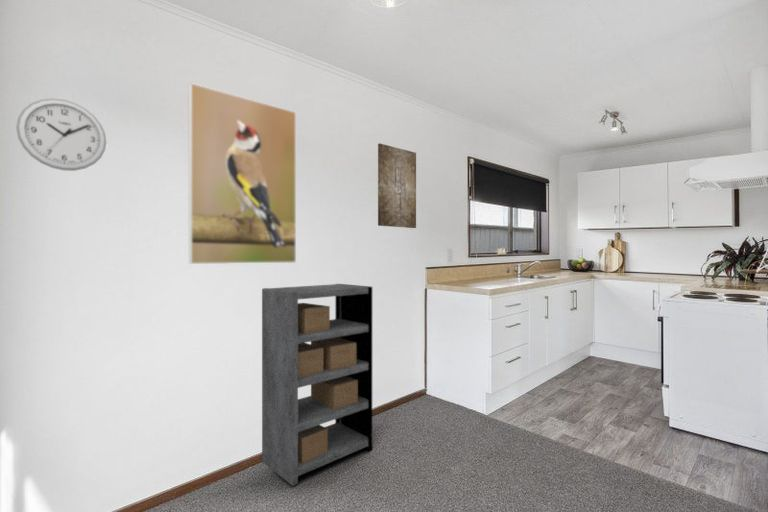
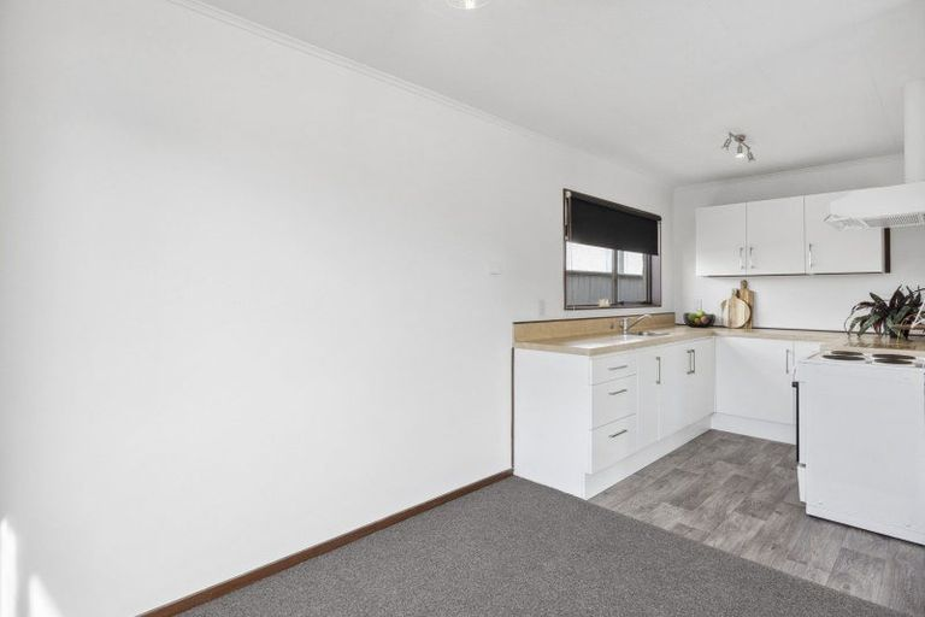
- shelving unit [261,283,373,487]
- wall art [377,142,417,229]
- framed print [188,82,297,265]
- wall clock [15,97,107,172]
